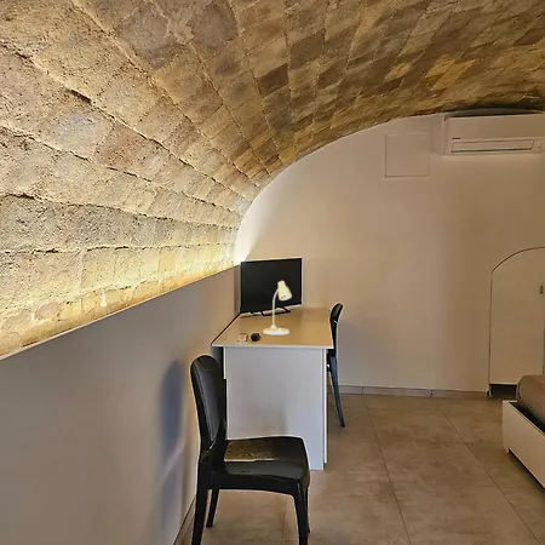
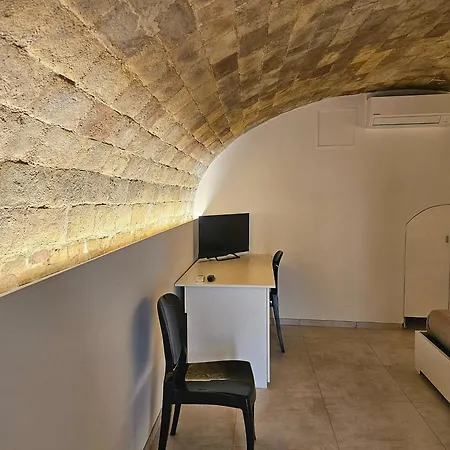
- desk lamp [262,280,293,337]
